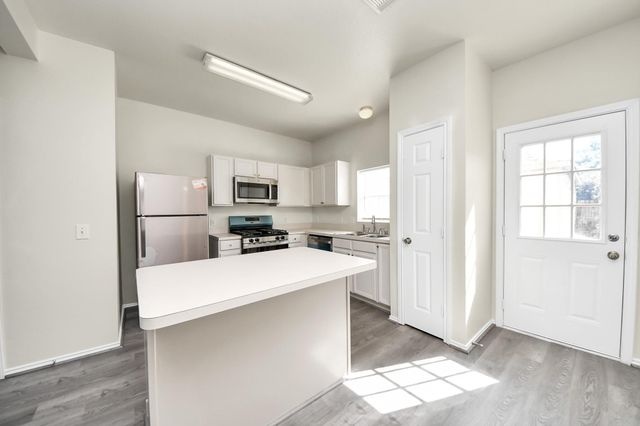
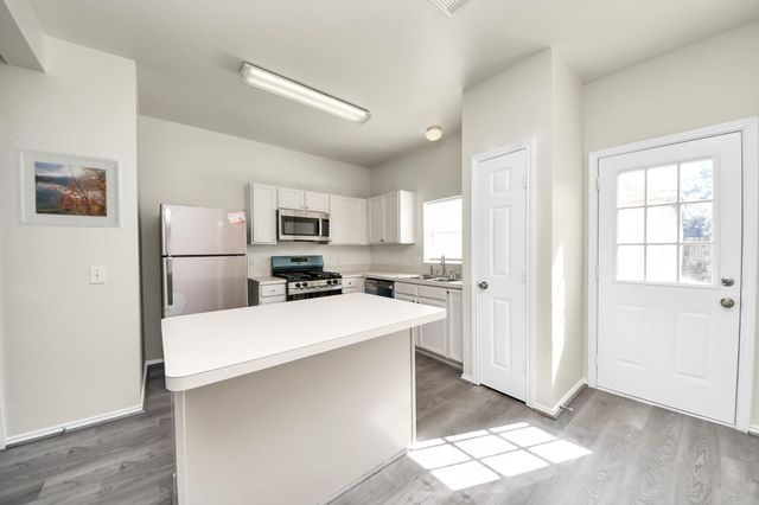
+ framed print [14,146,123,229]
